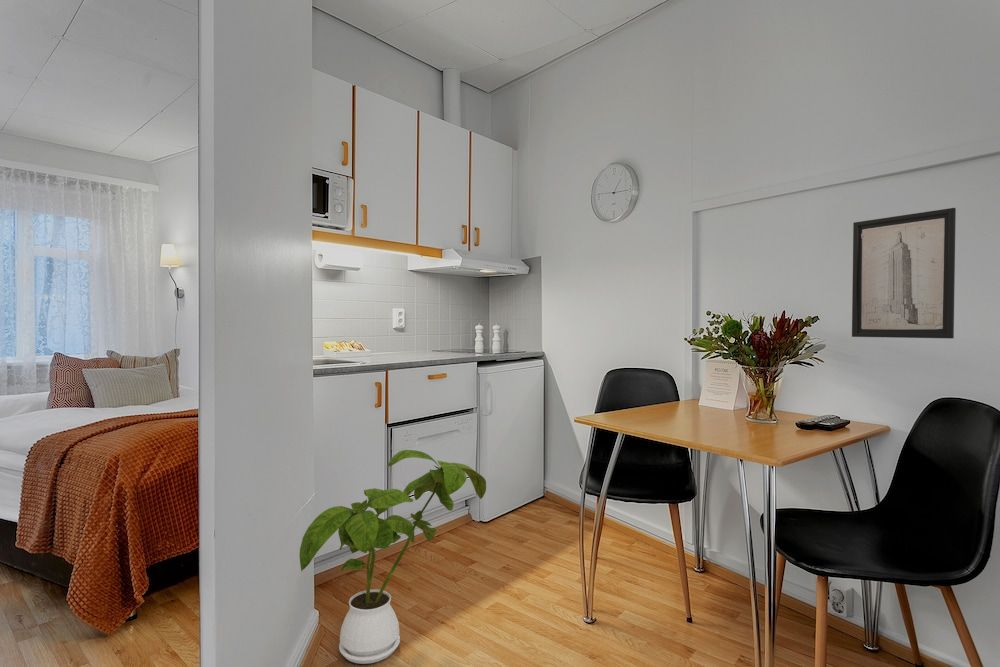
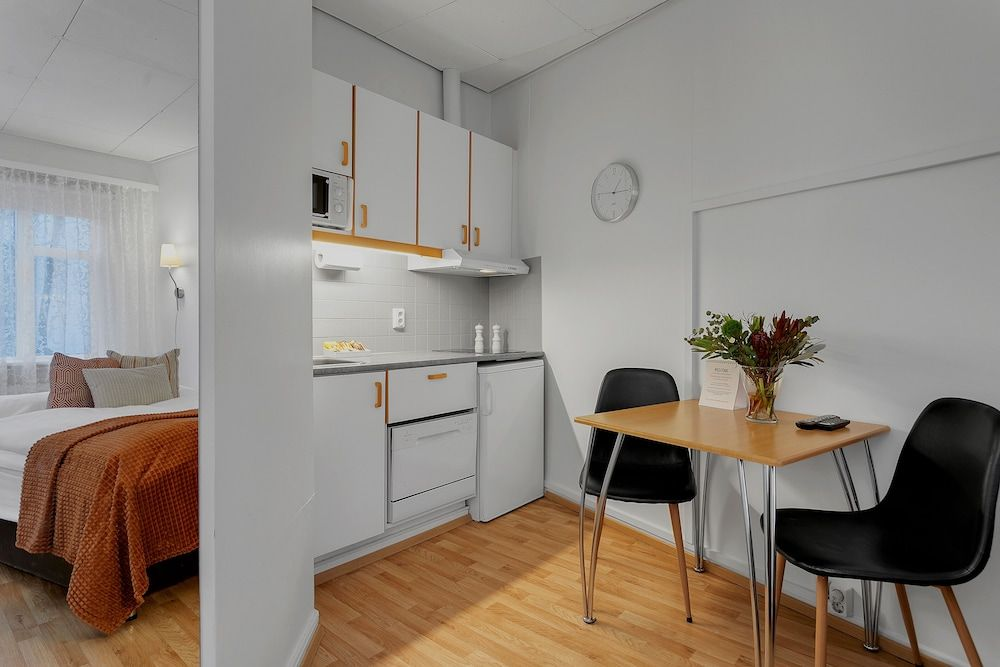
- house plant [298,449,487,665]
- wall art [851,207,957,339]
